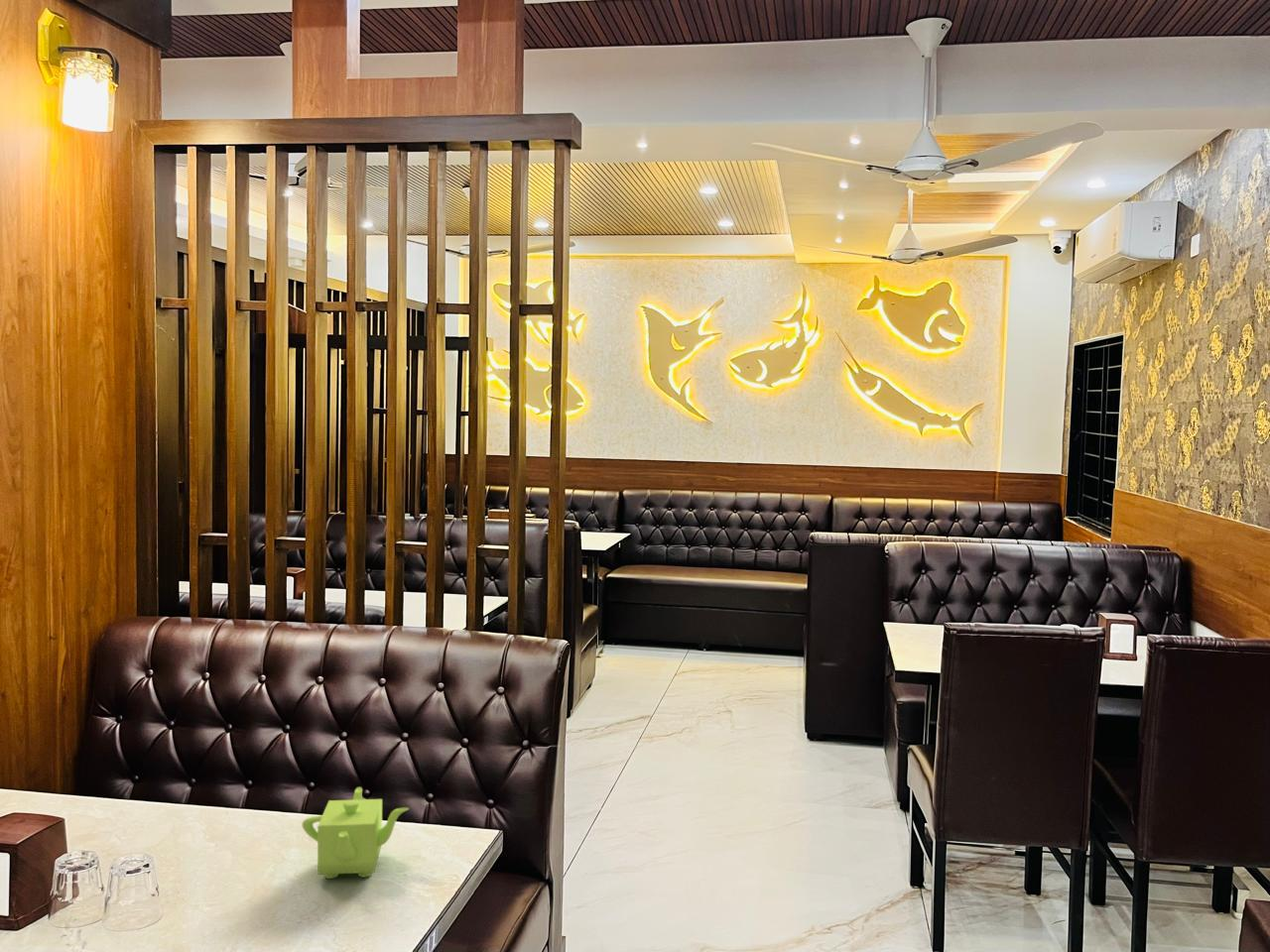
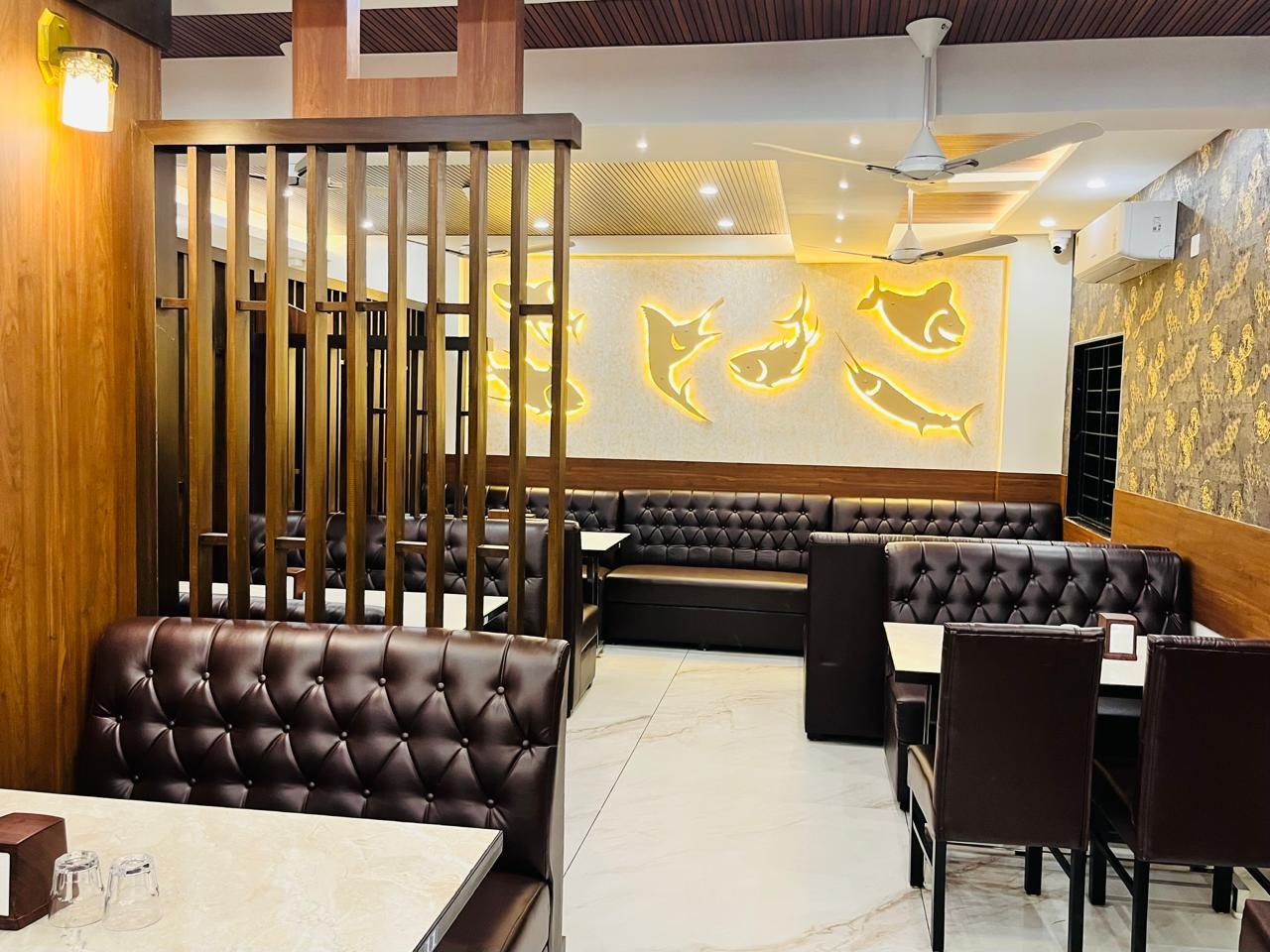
- teapot [302,786,410,880]
